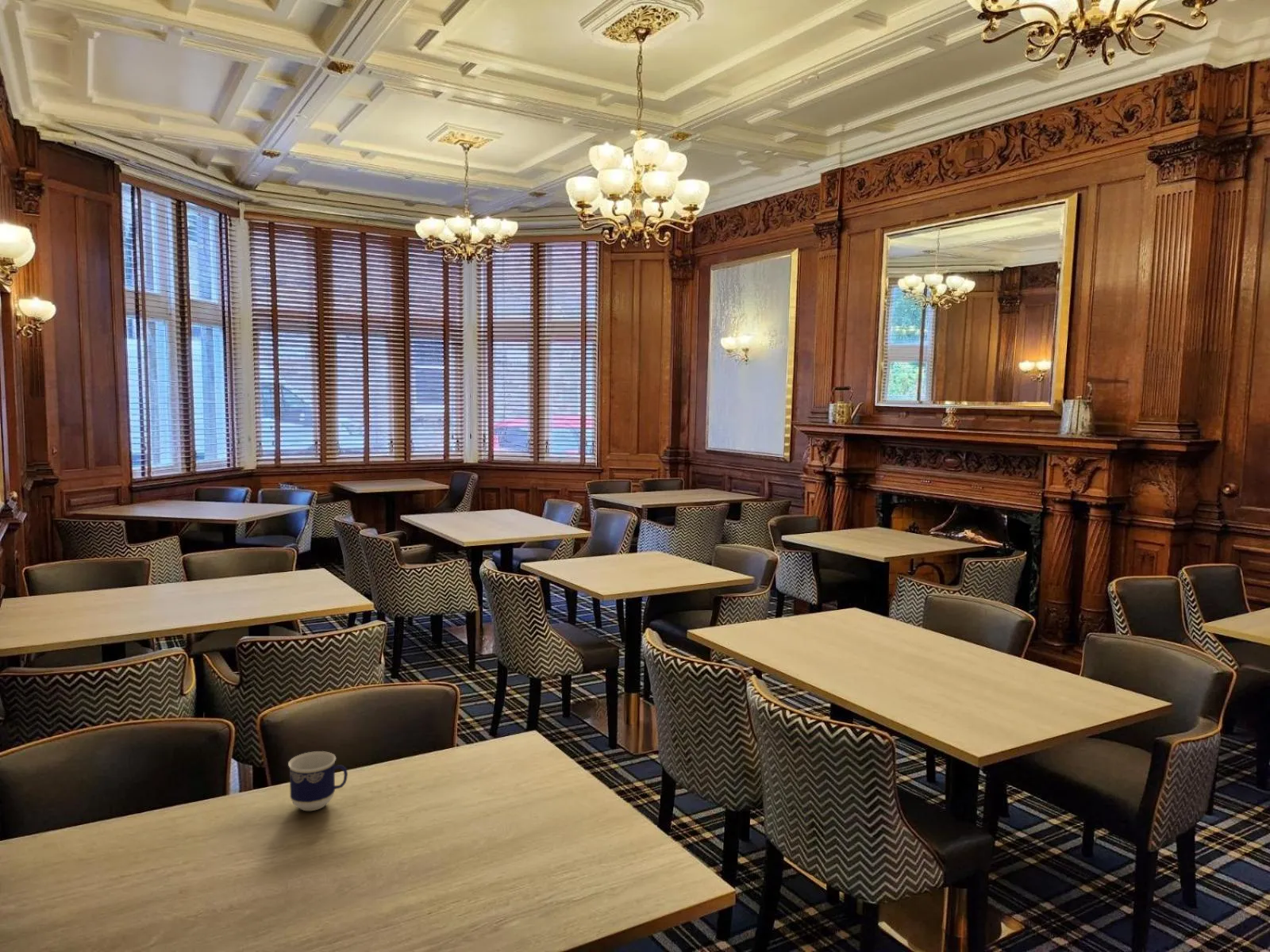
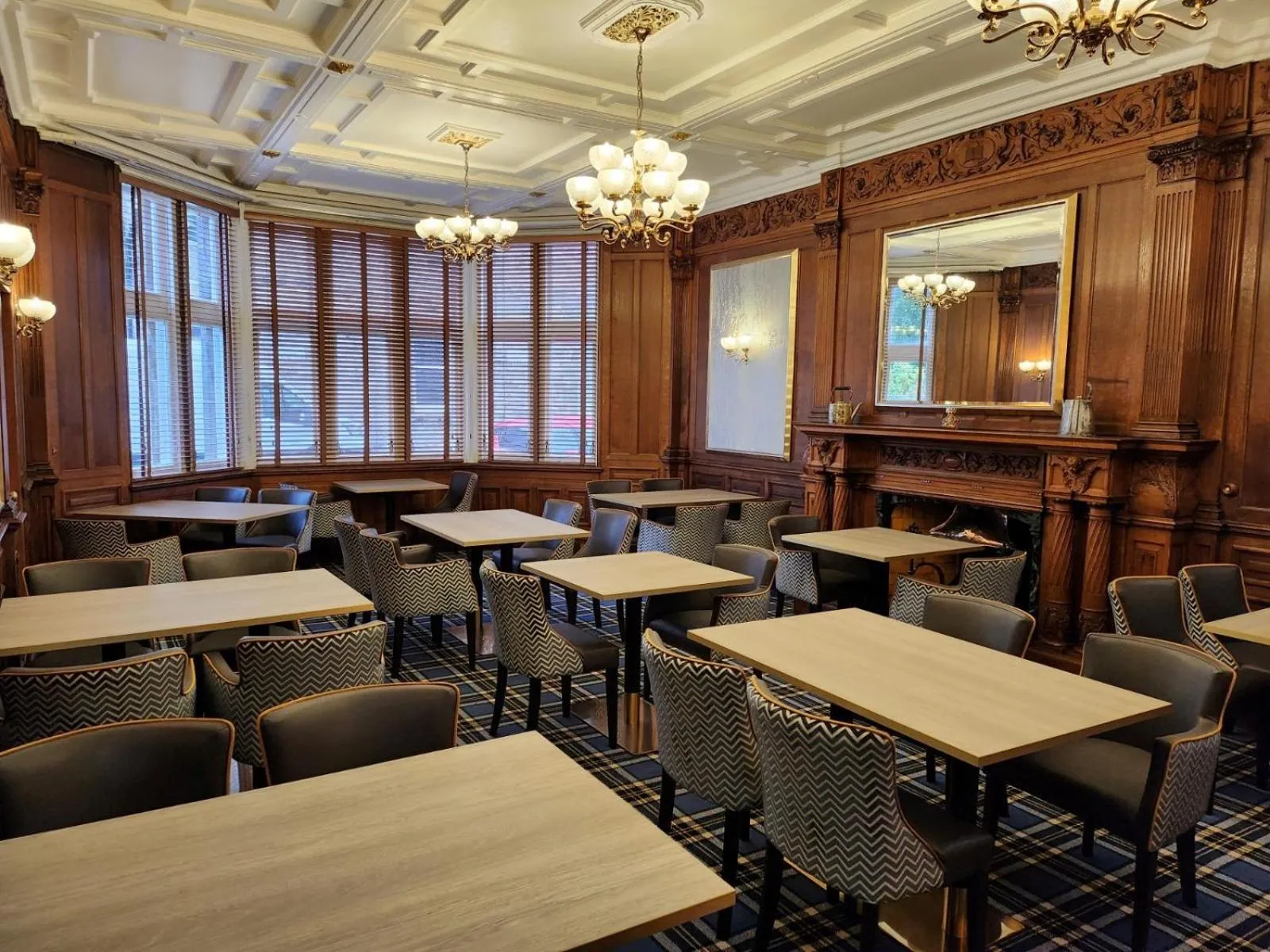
- cup [287,750,348,812]
